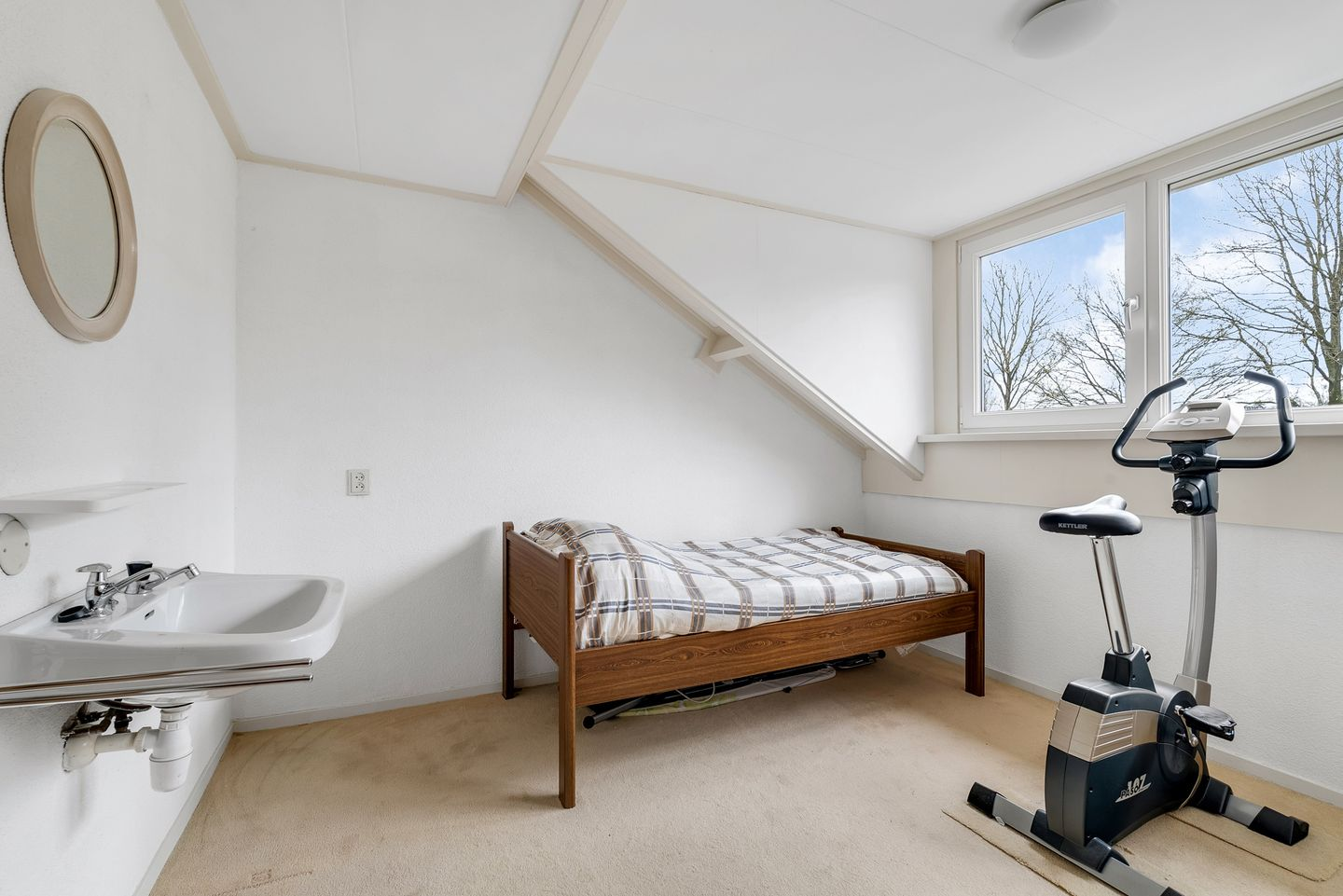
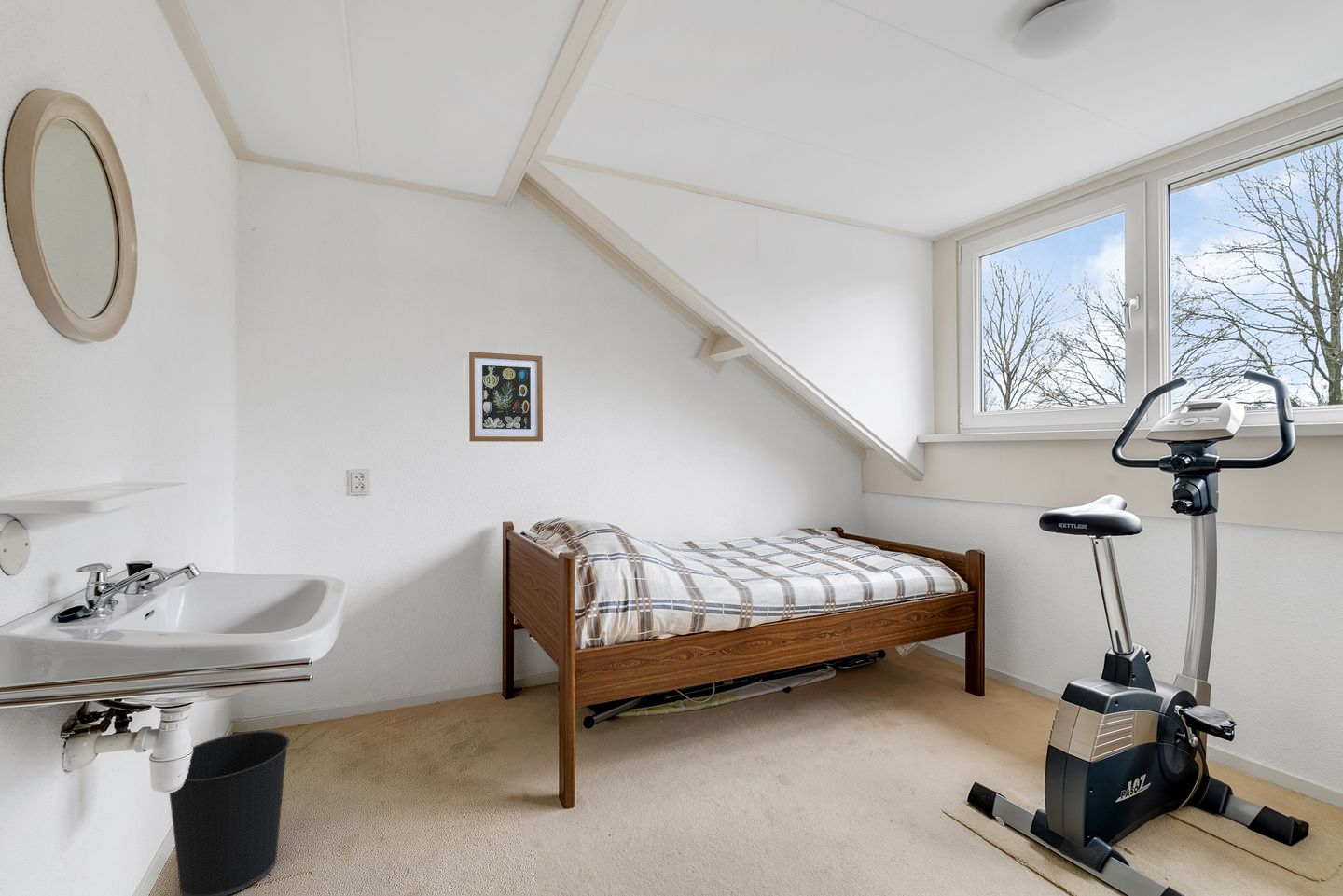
+ wall art [468,351,544,443]
+ wastebasket [168,730,291,896]
